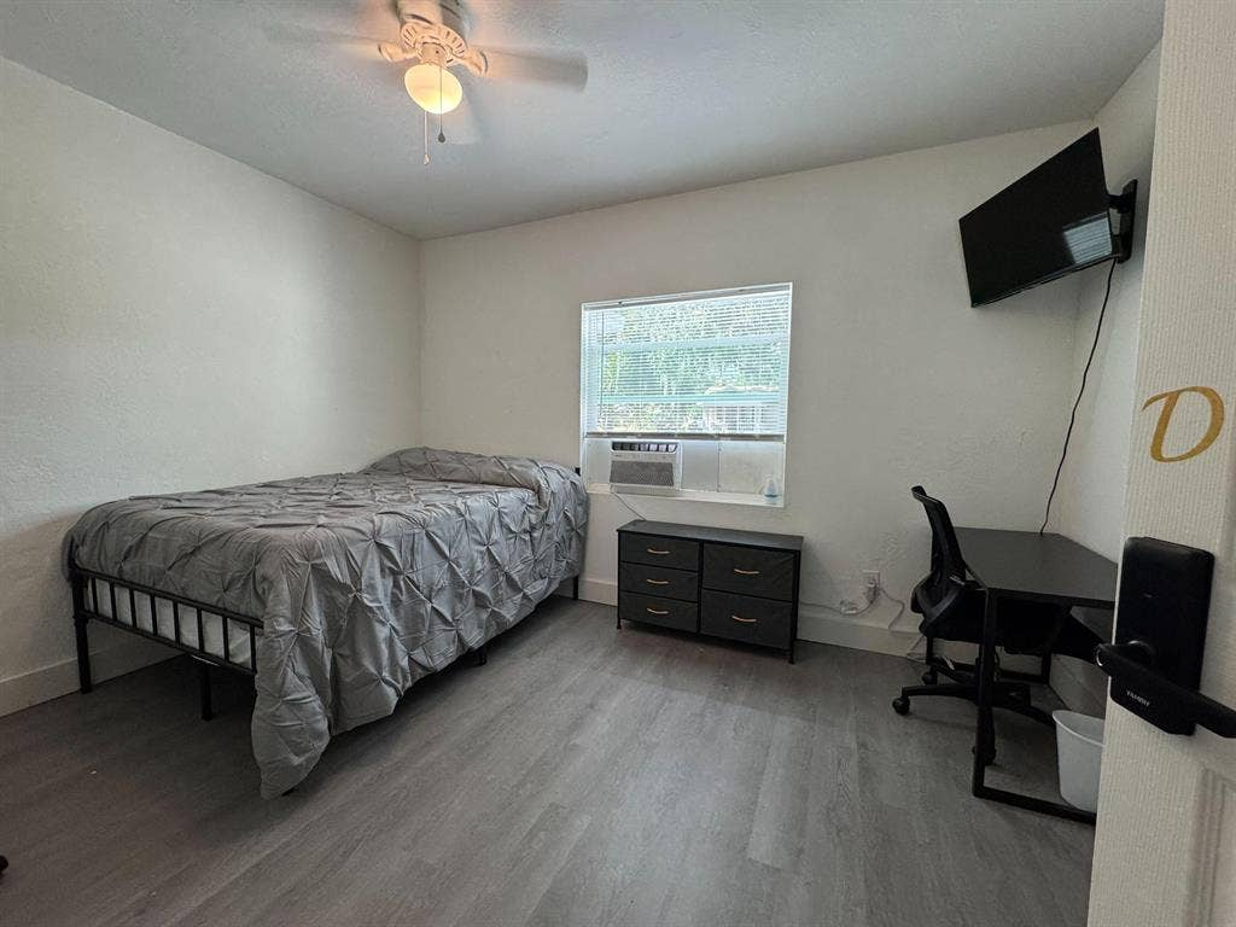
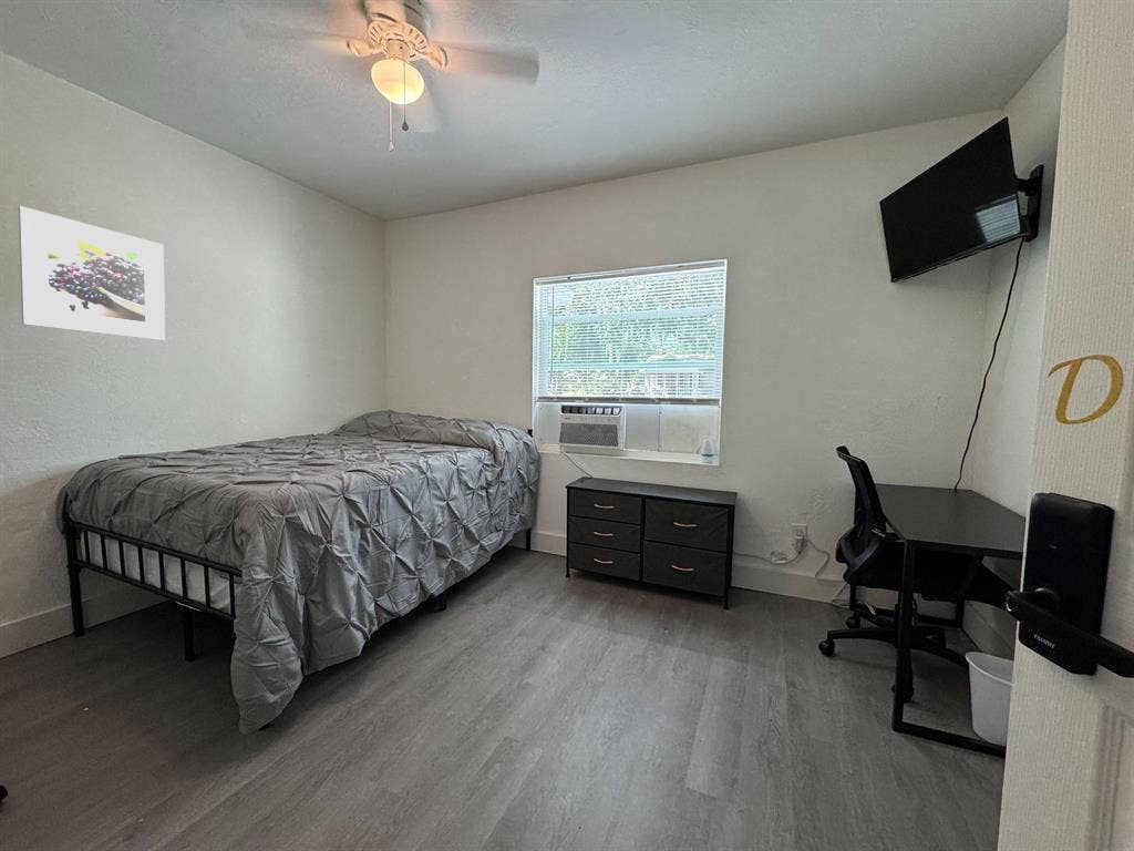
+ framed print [17,205,166,341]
